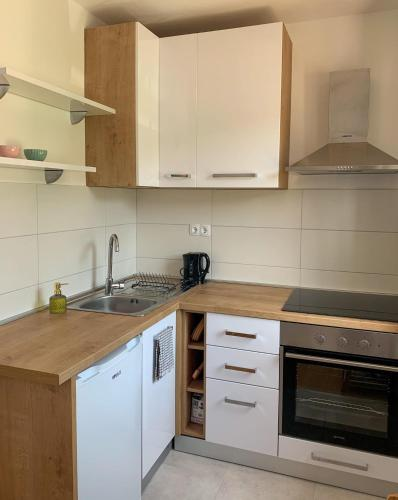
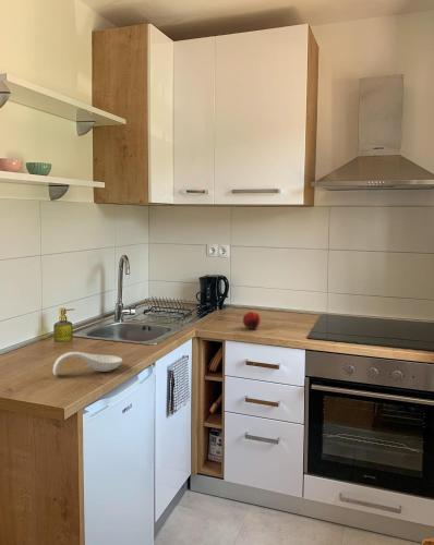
+ spoon rest [52,351,123,376]
+ fruit [242,311,262,330]
